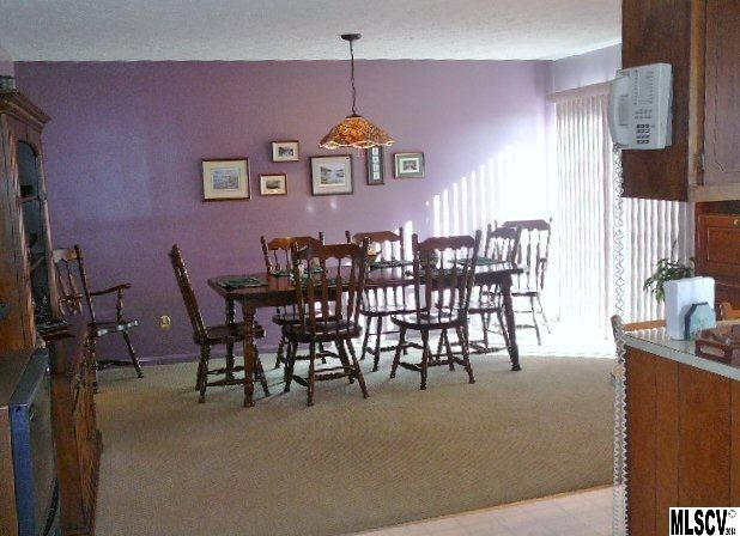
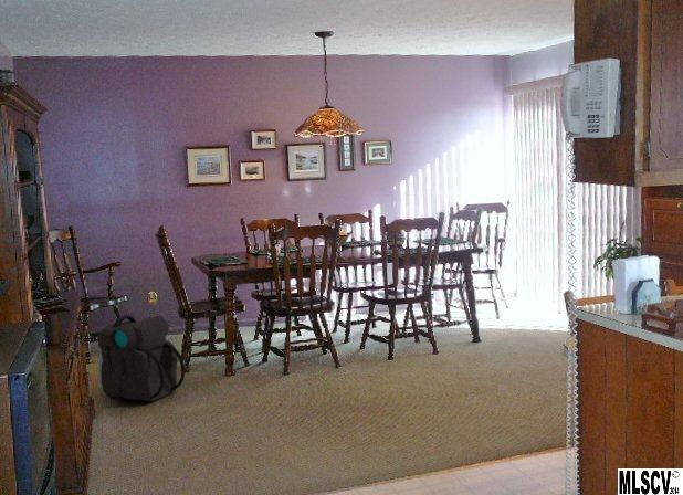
+ backpack [97,314,187,402]
